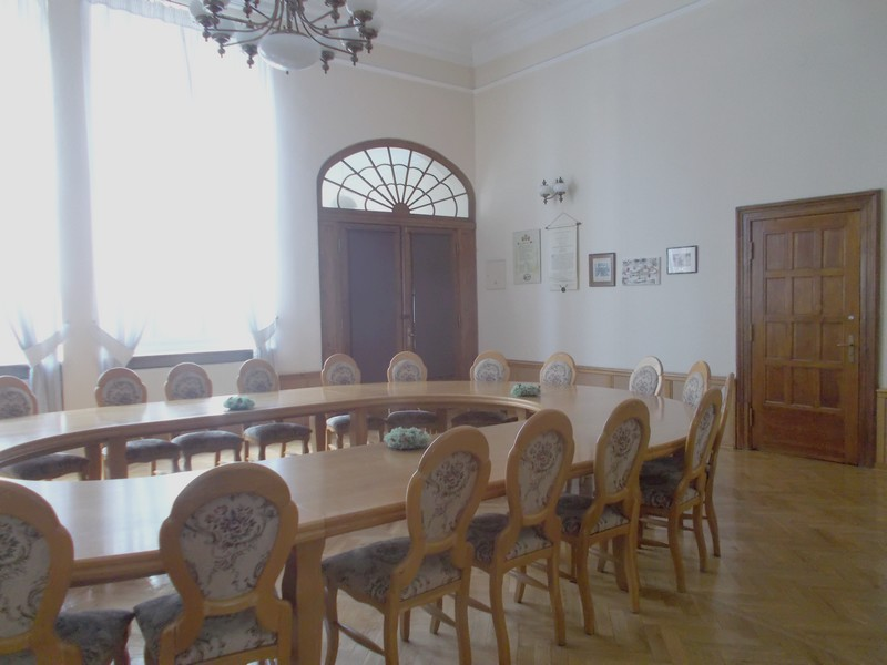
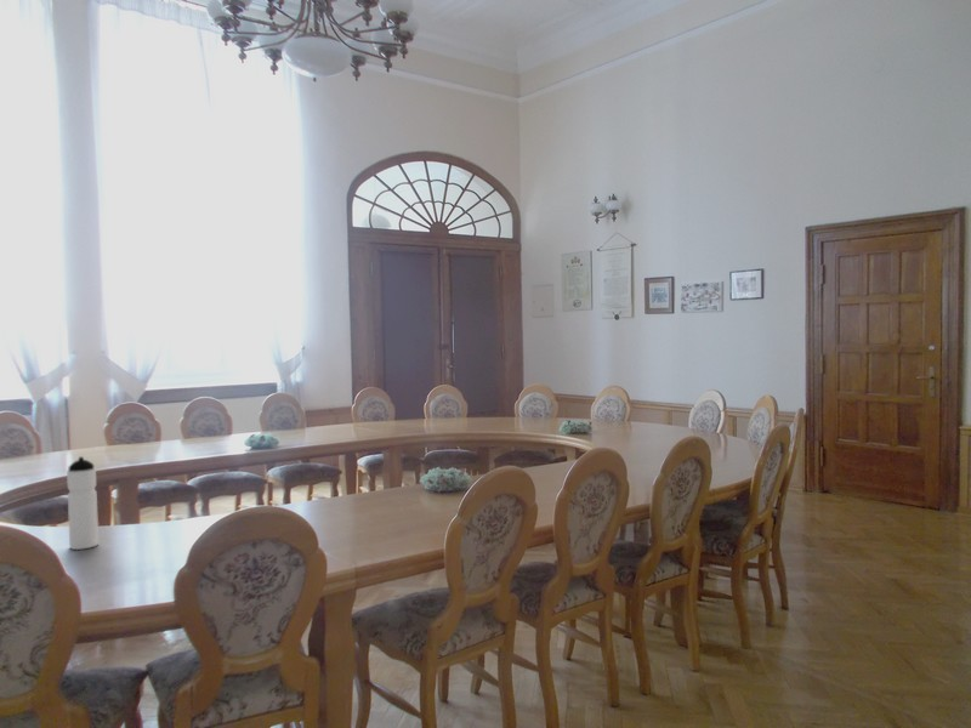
+ water bottle [66,455,100,551]
